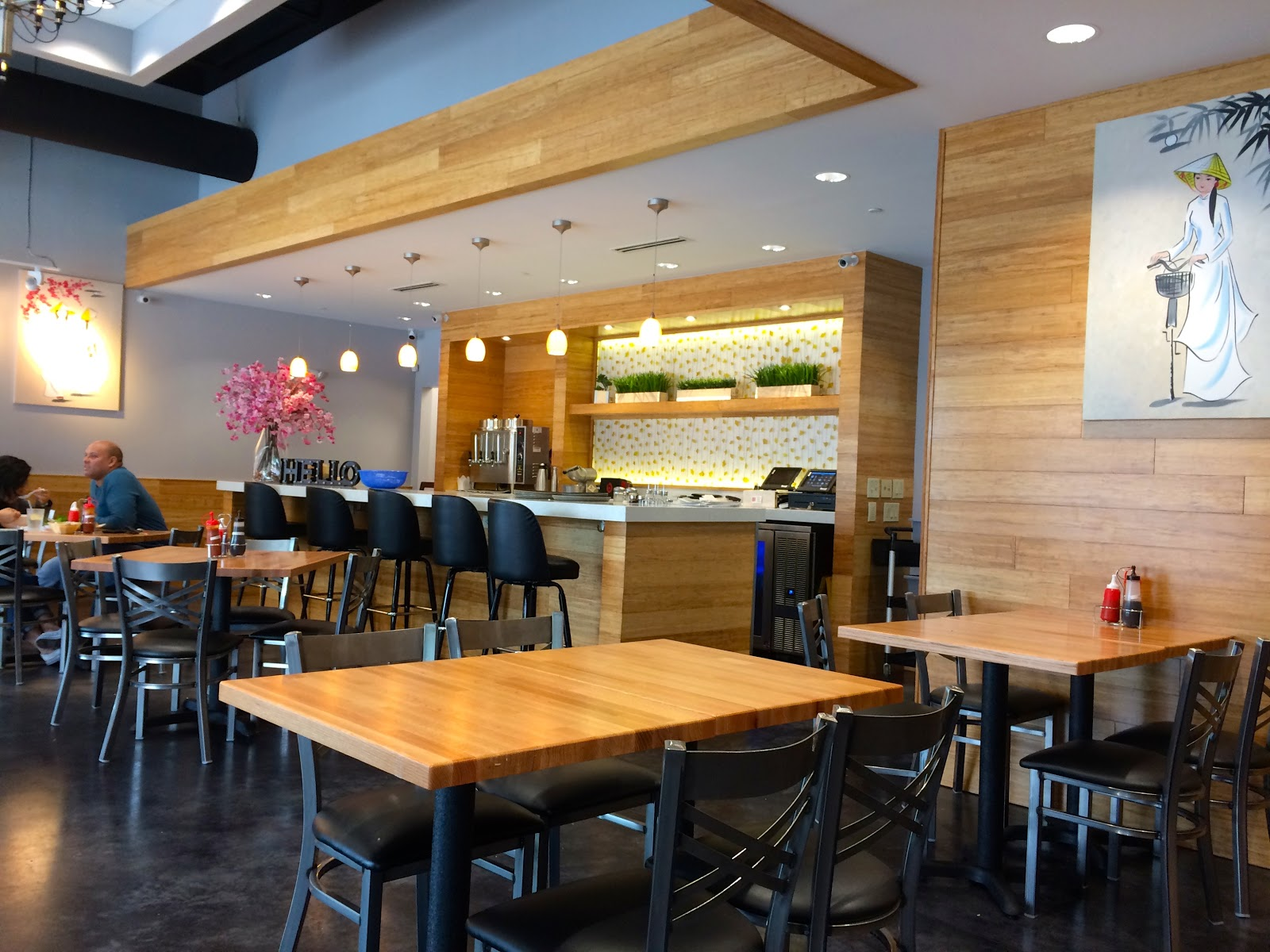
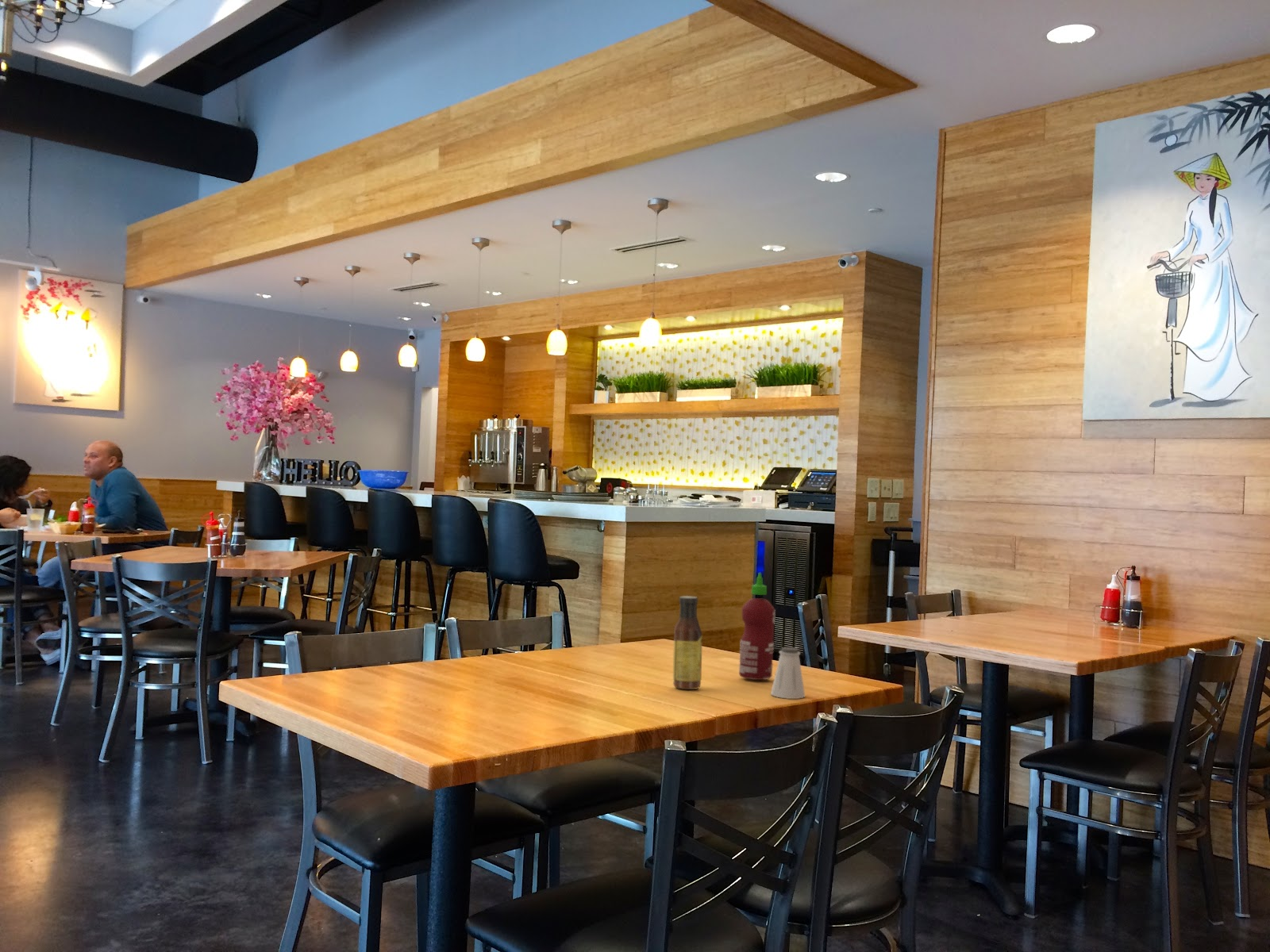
+ hot sauce [738,572,776,681]
+ sauce bottle [672,595,703,690]
+ saltshaker [770,647,806,700]
